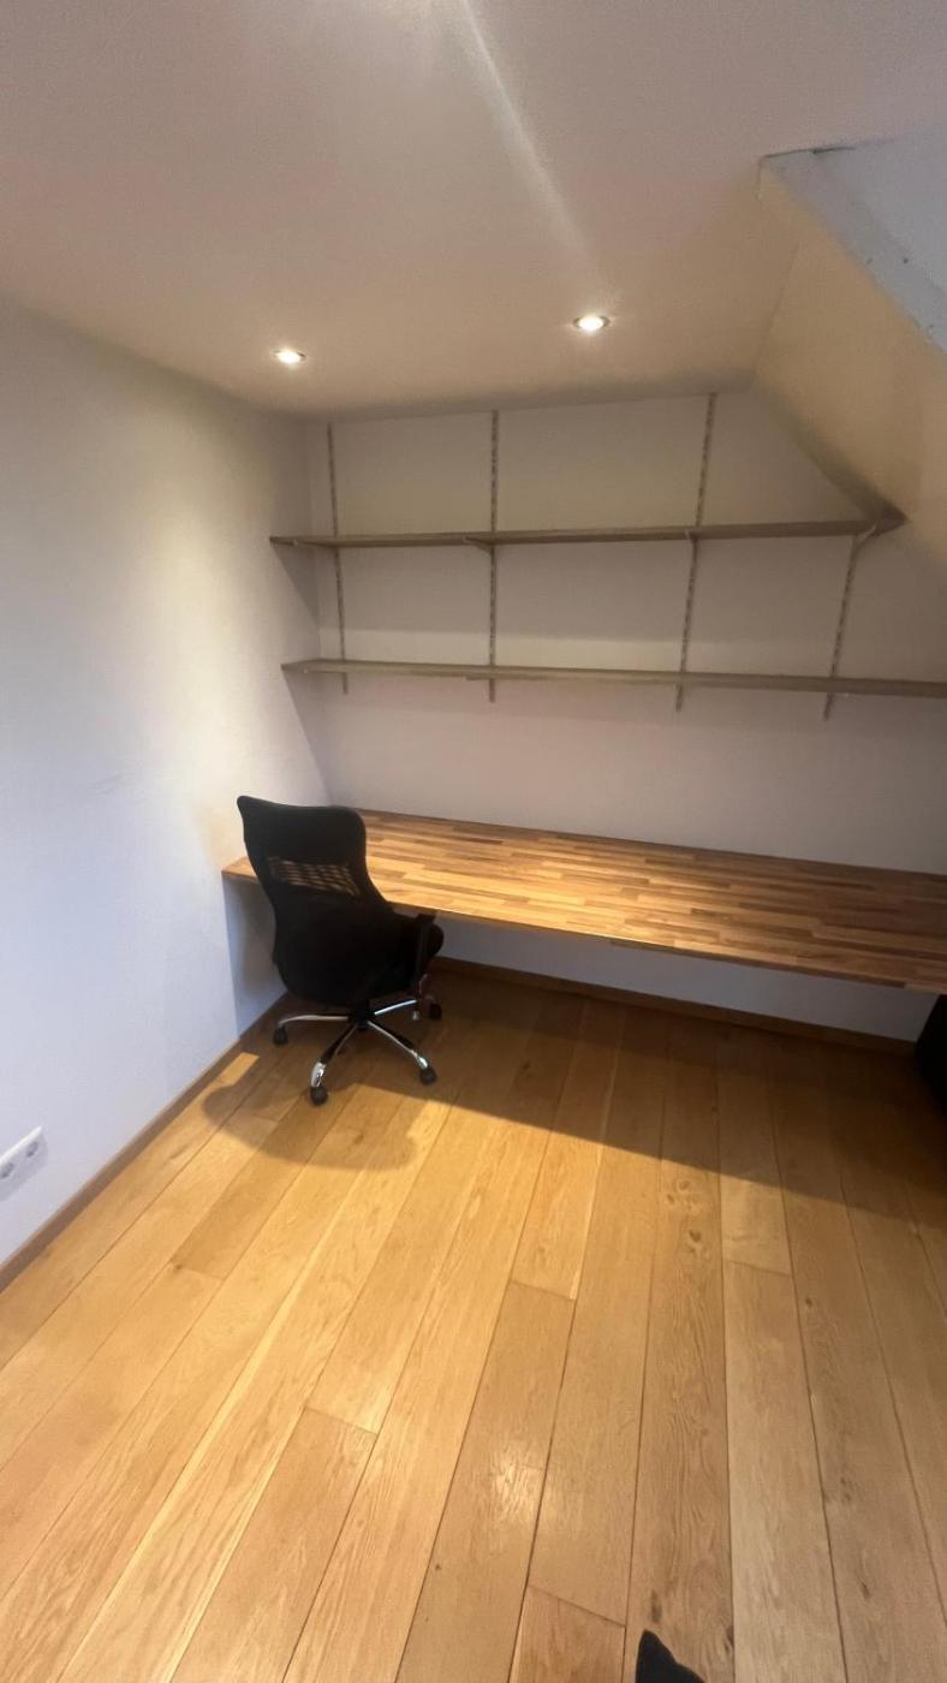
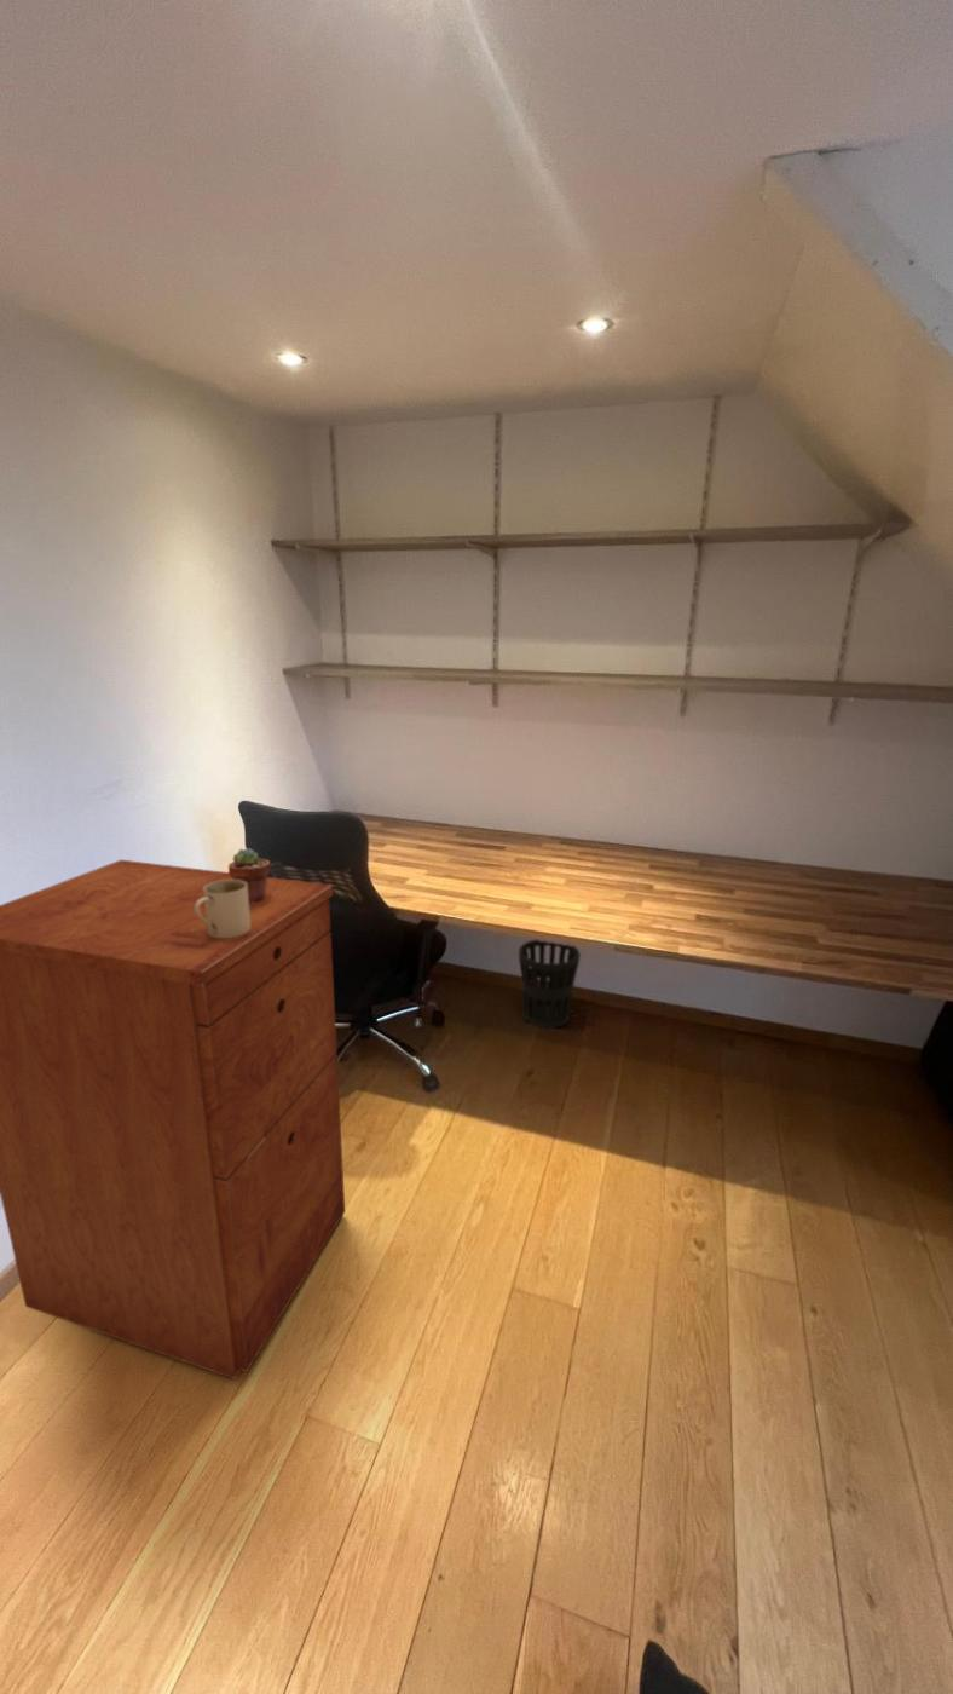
+ mug [195,880,250,938]
+ filing cabinet [0,859,346,1381]
+ potted succulent [227,847,271,903]
+ wastebasket [518,939,582,1030]
